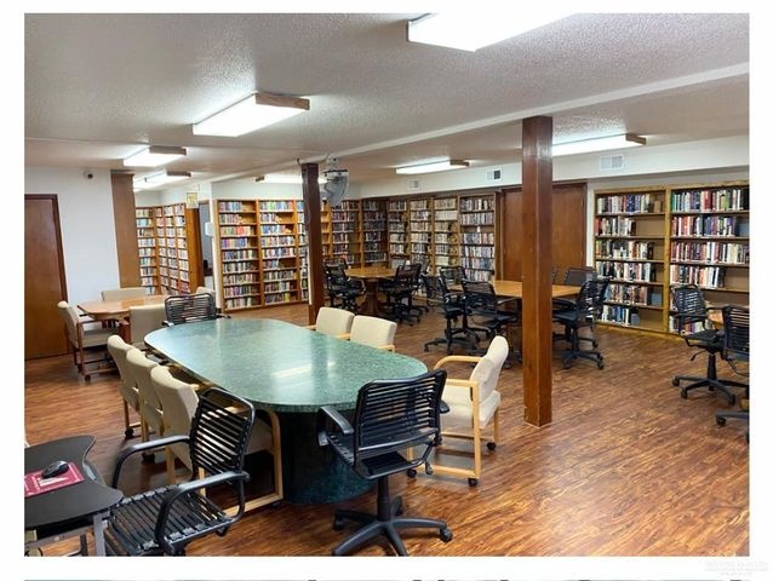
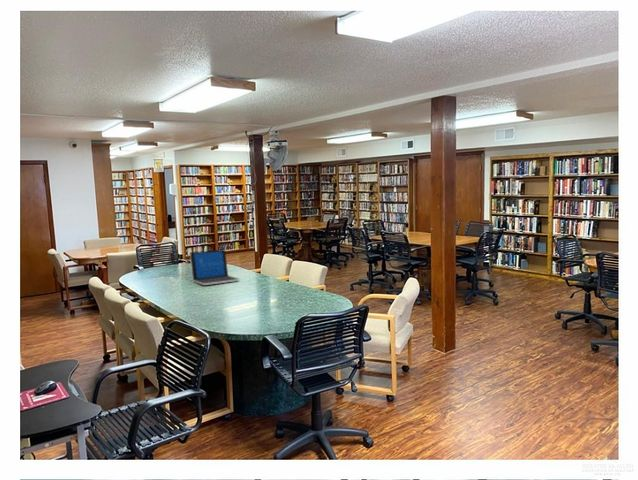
+ laptop [189,249,241,286]
